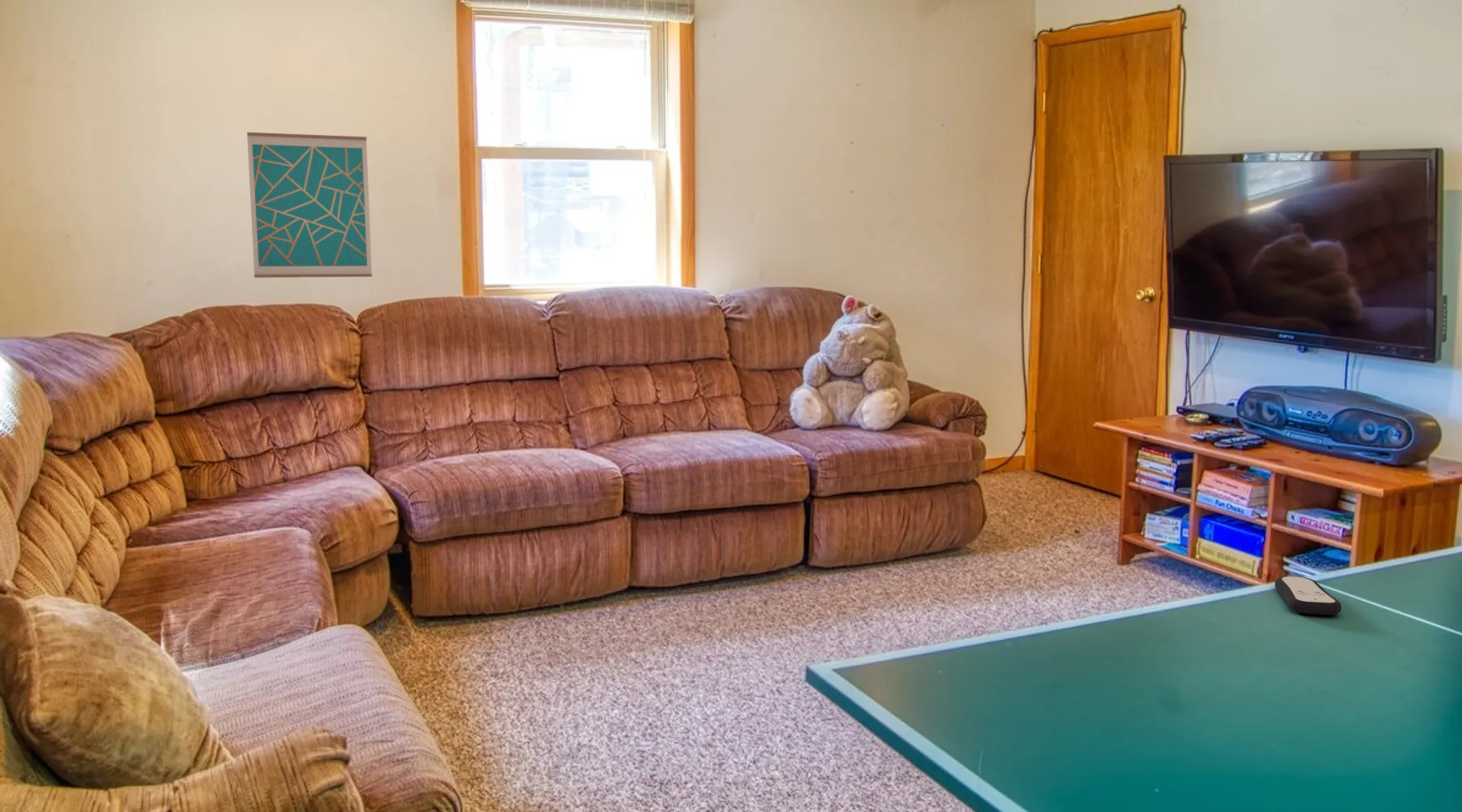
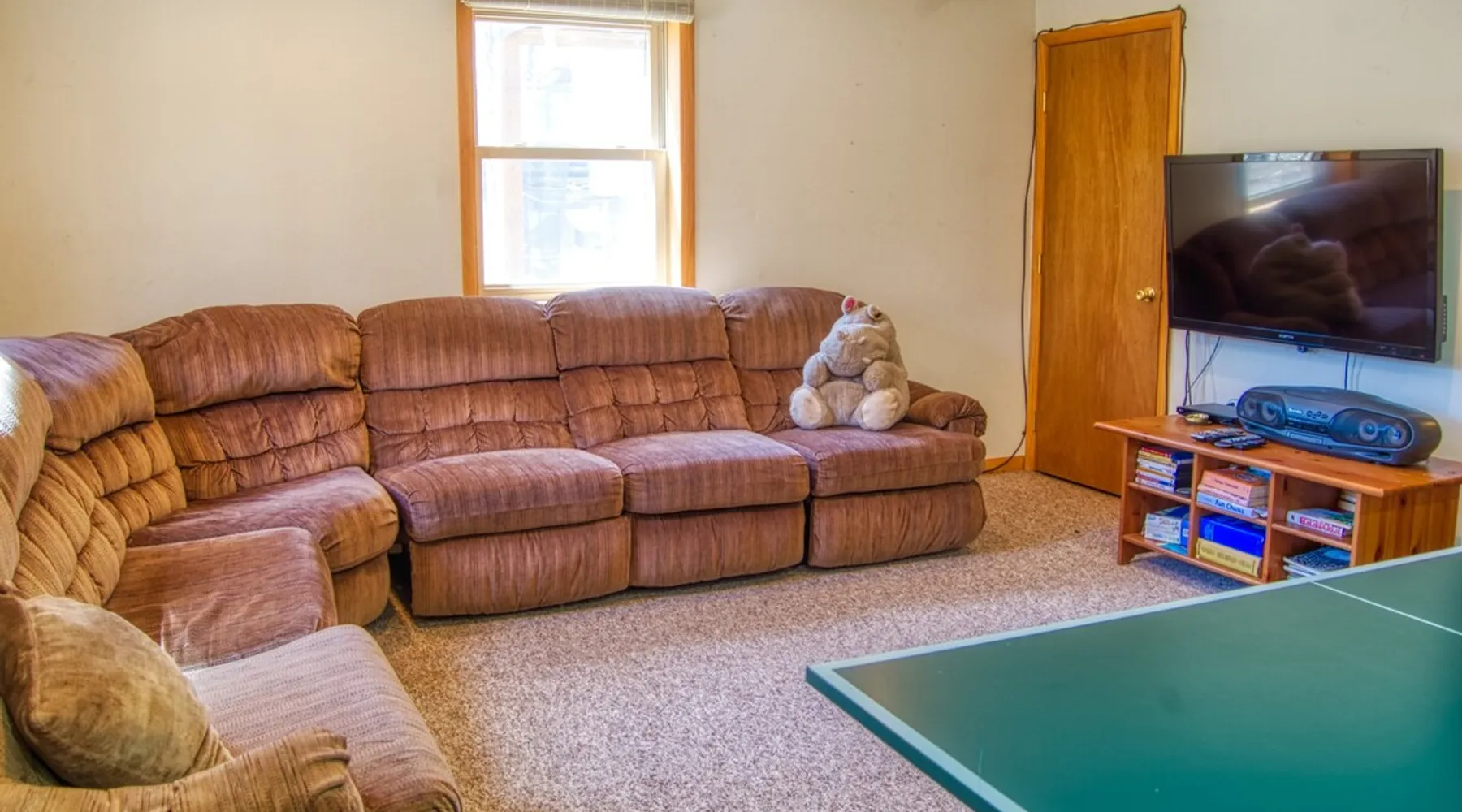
- remote control [1274,576,1343,615]
- wall art [246,132,373,279]
